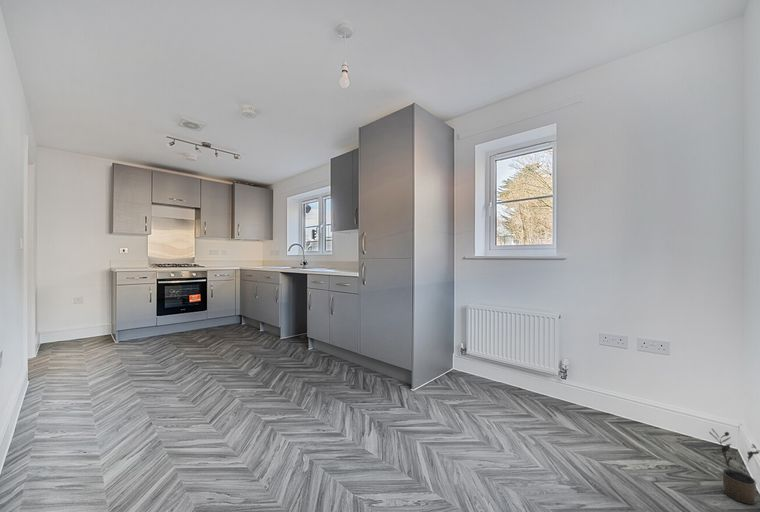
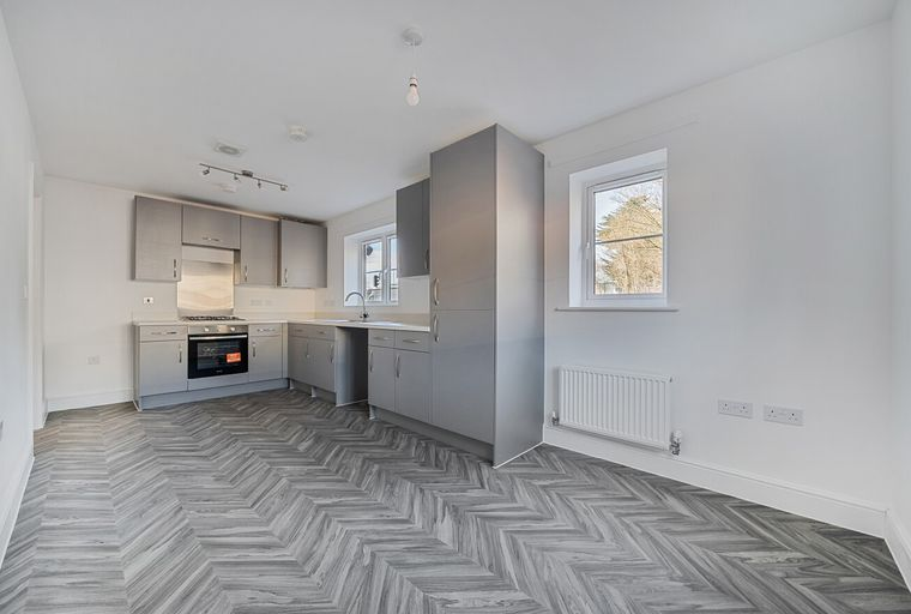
- potted plant [708,427,760,505]
